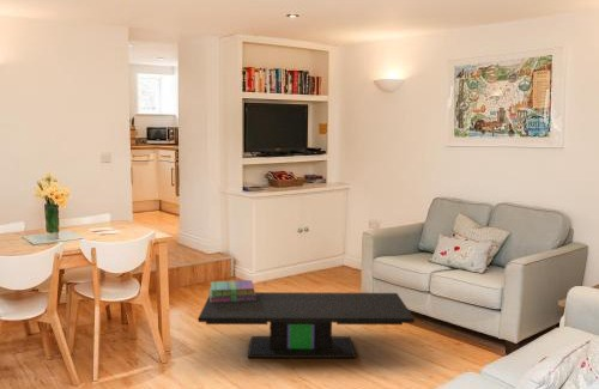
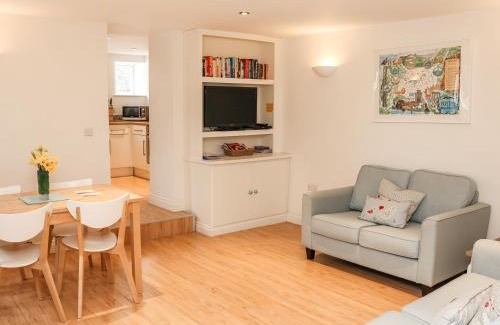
- coffee table [198,291,416,359]
- books [208,279,256,303]
